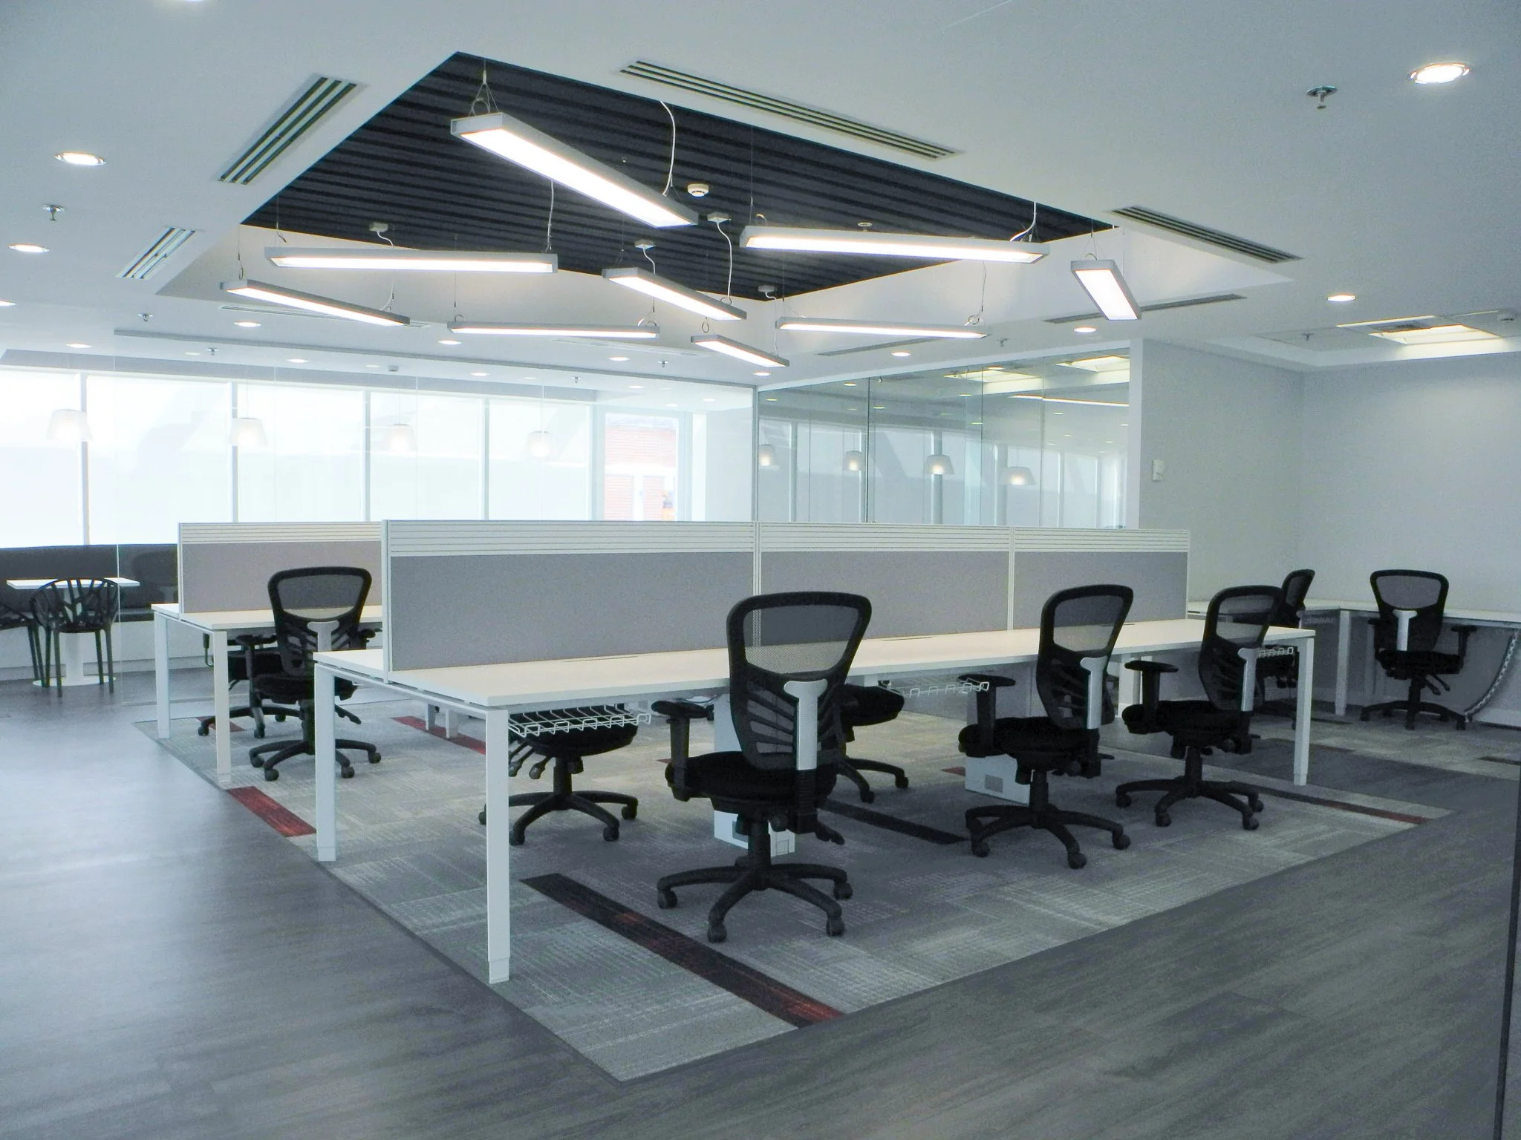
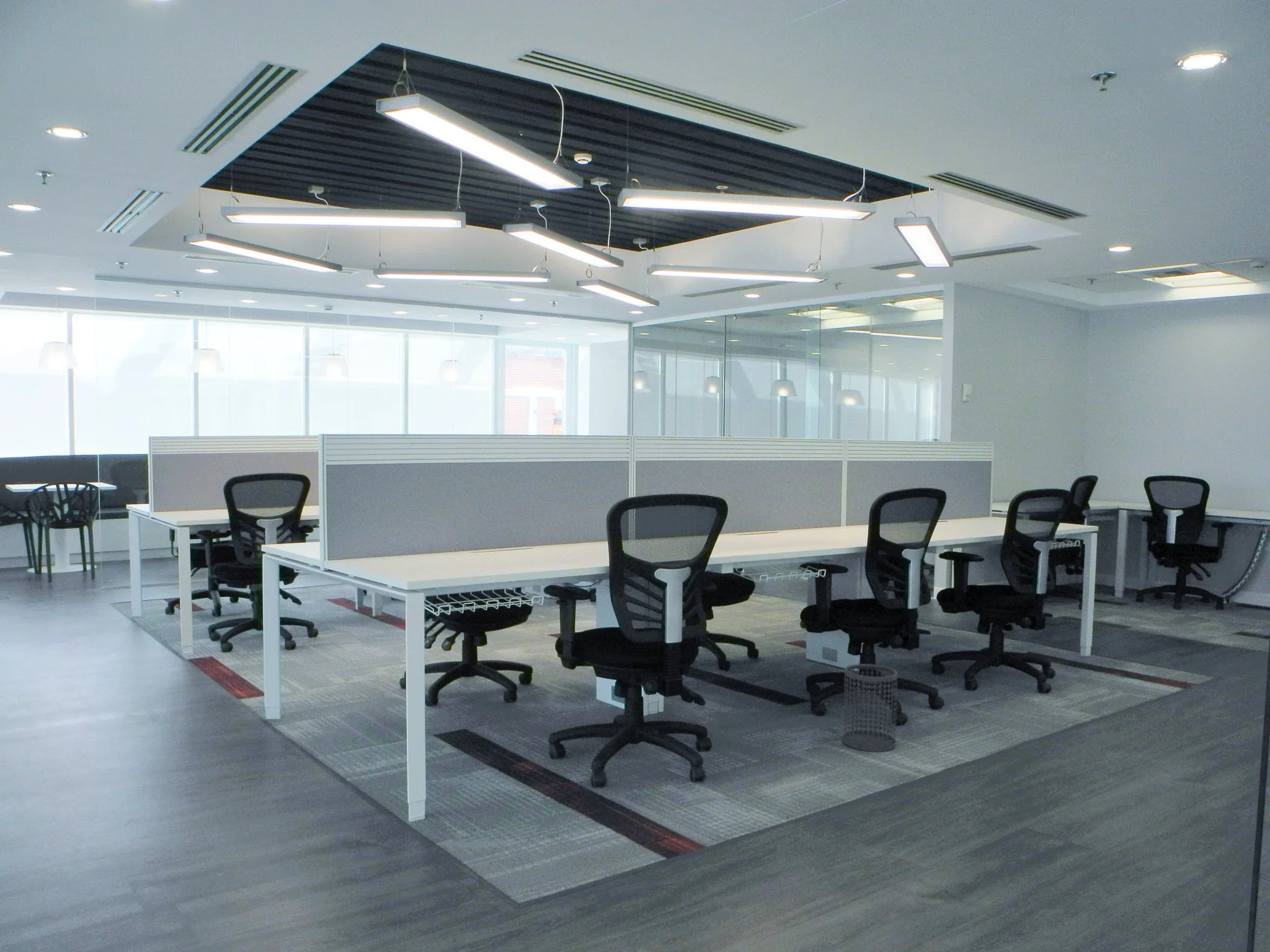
+ wastebasket [843,663,898,752]
